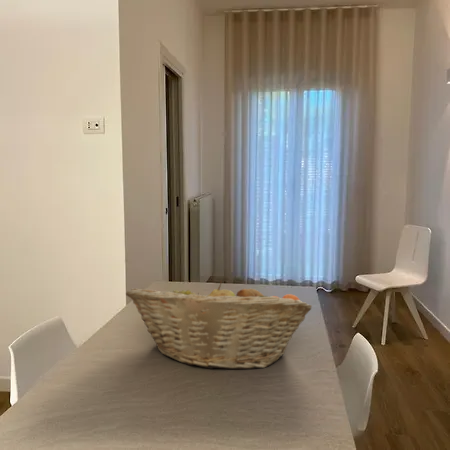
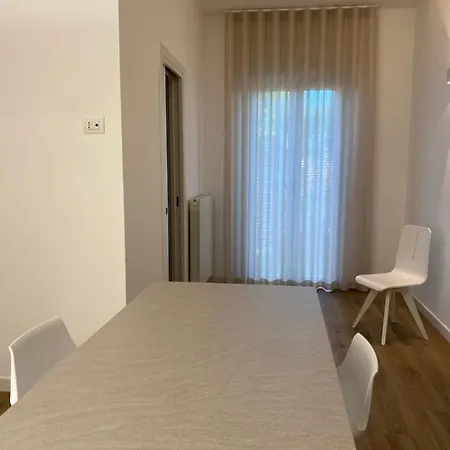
- fruit basket [125,279,313,370]
